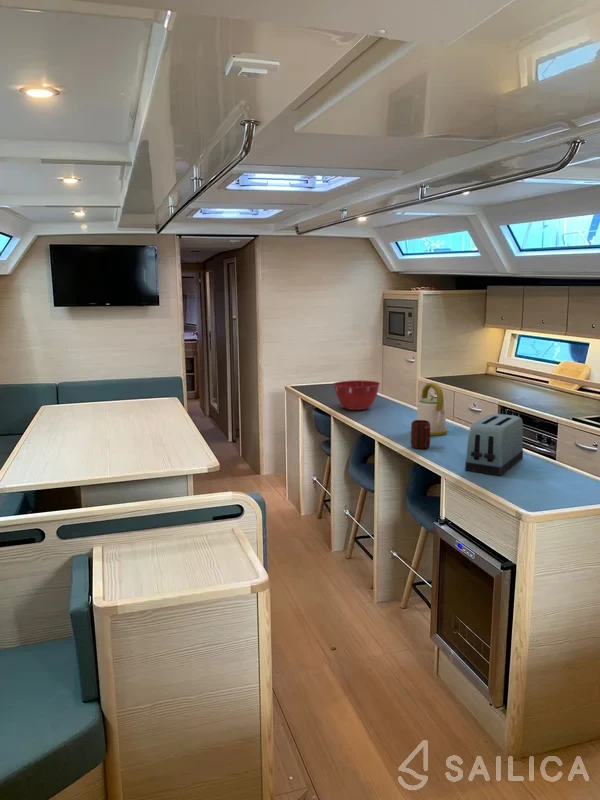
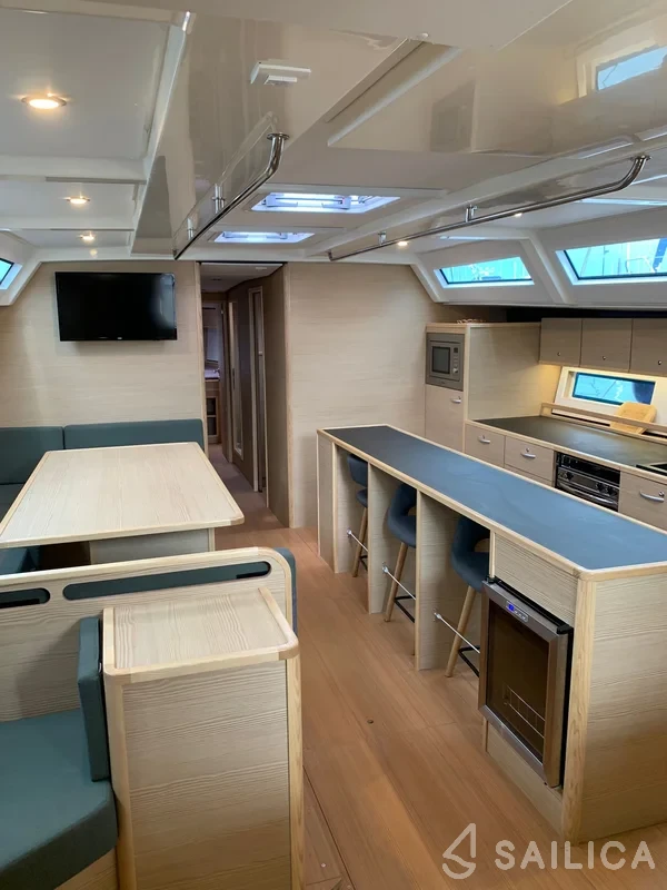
- mug [410,419,431,450]
- kettle [416,382,449,436]
- mixing bowl [332,379,381,411]
- toaster [464,413,524,477]
